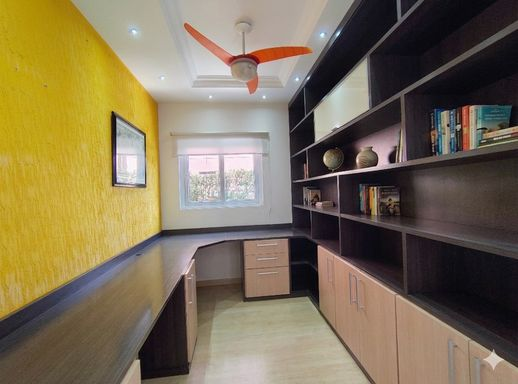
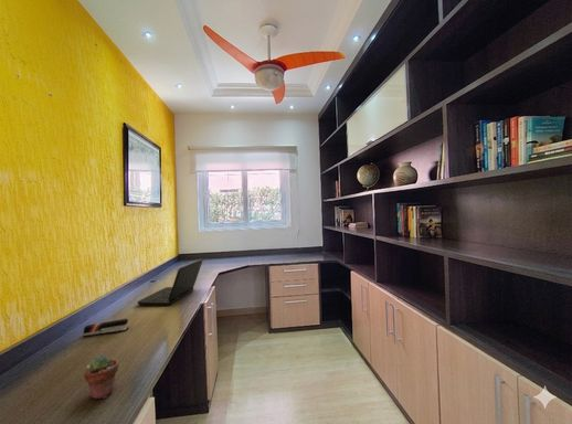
+ stapler [83,318,129,338]
+ potted succulent [83,354,119,400]
+ laptop [137,258,203,307]
